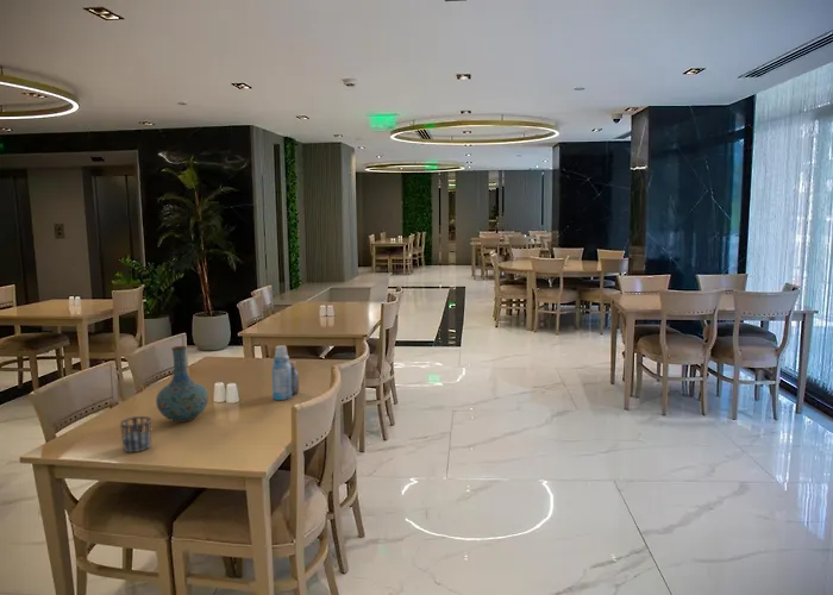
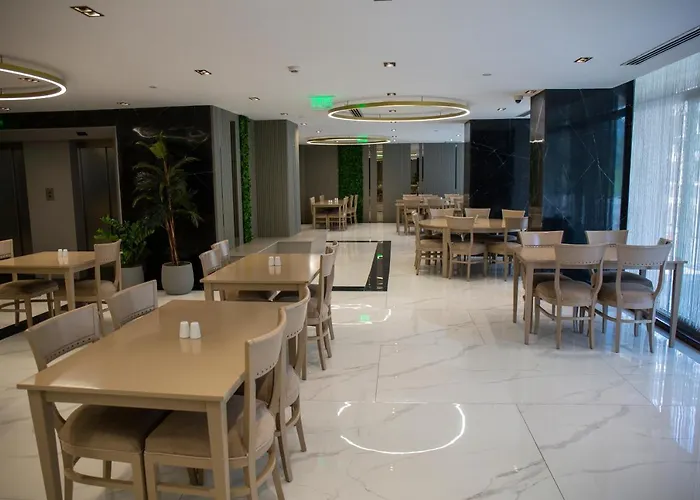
- vase [155,345,209,424]
- bottle [271,344,300,401]
- cup [119,415,152,453]
